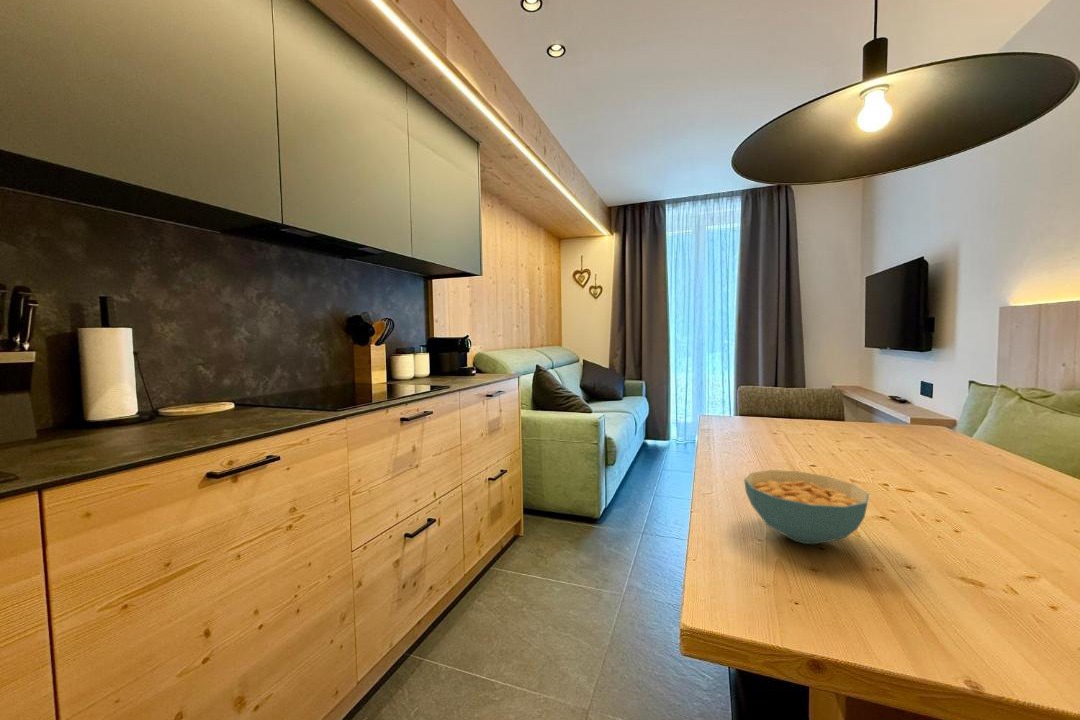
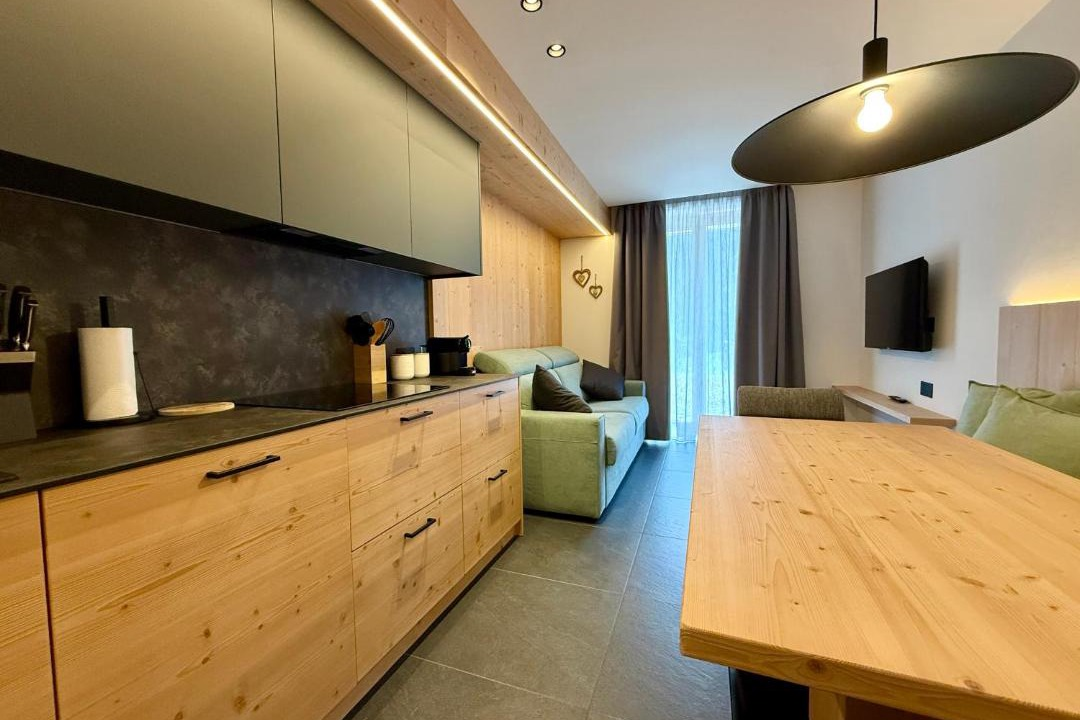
- cereal bowl [743,469,870,545]
